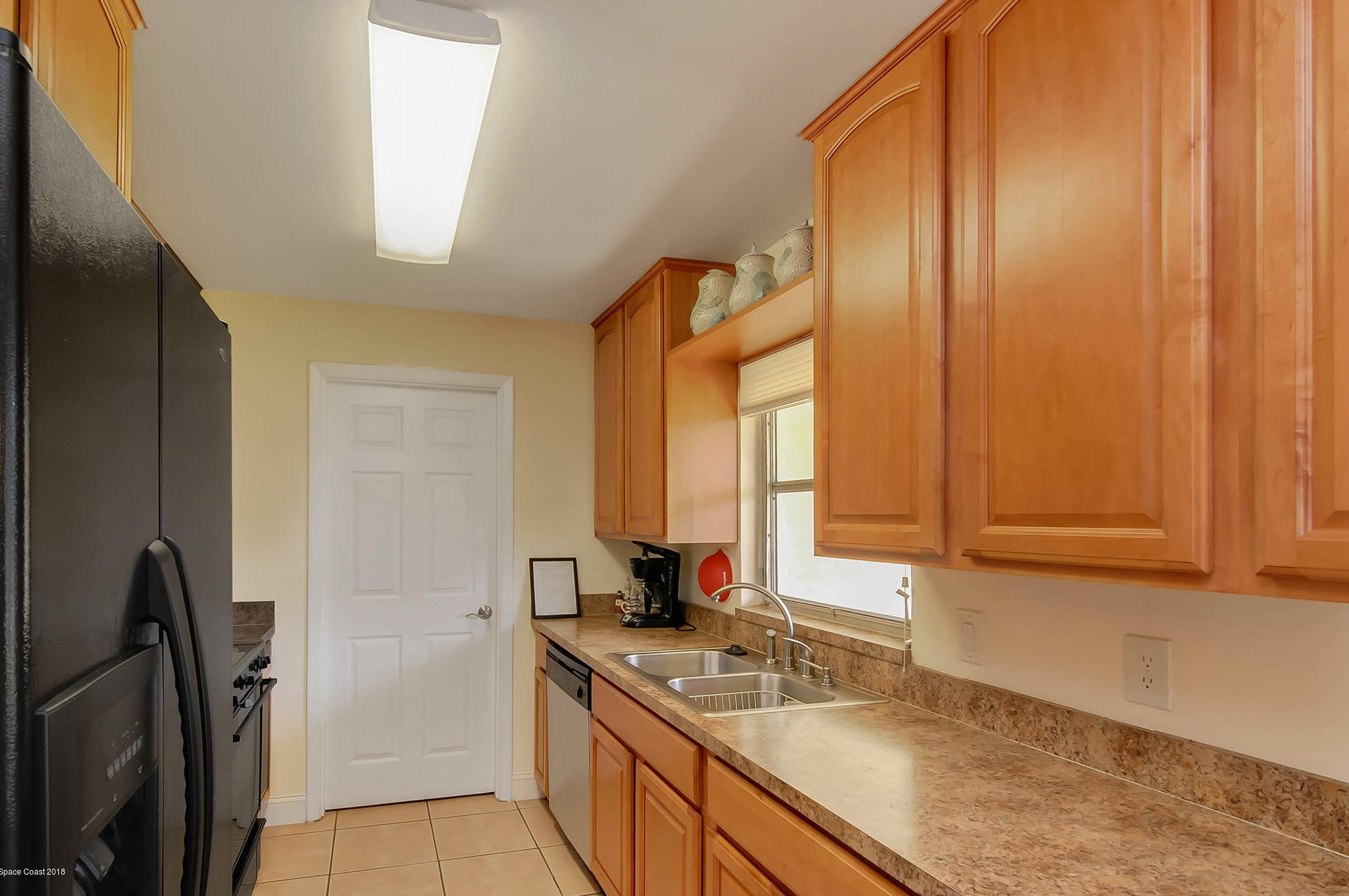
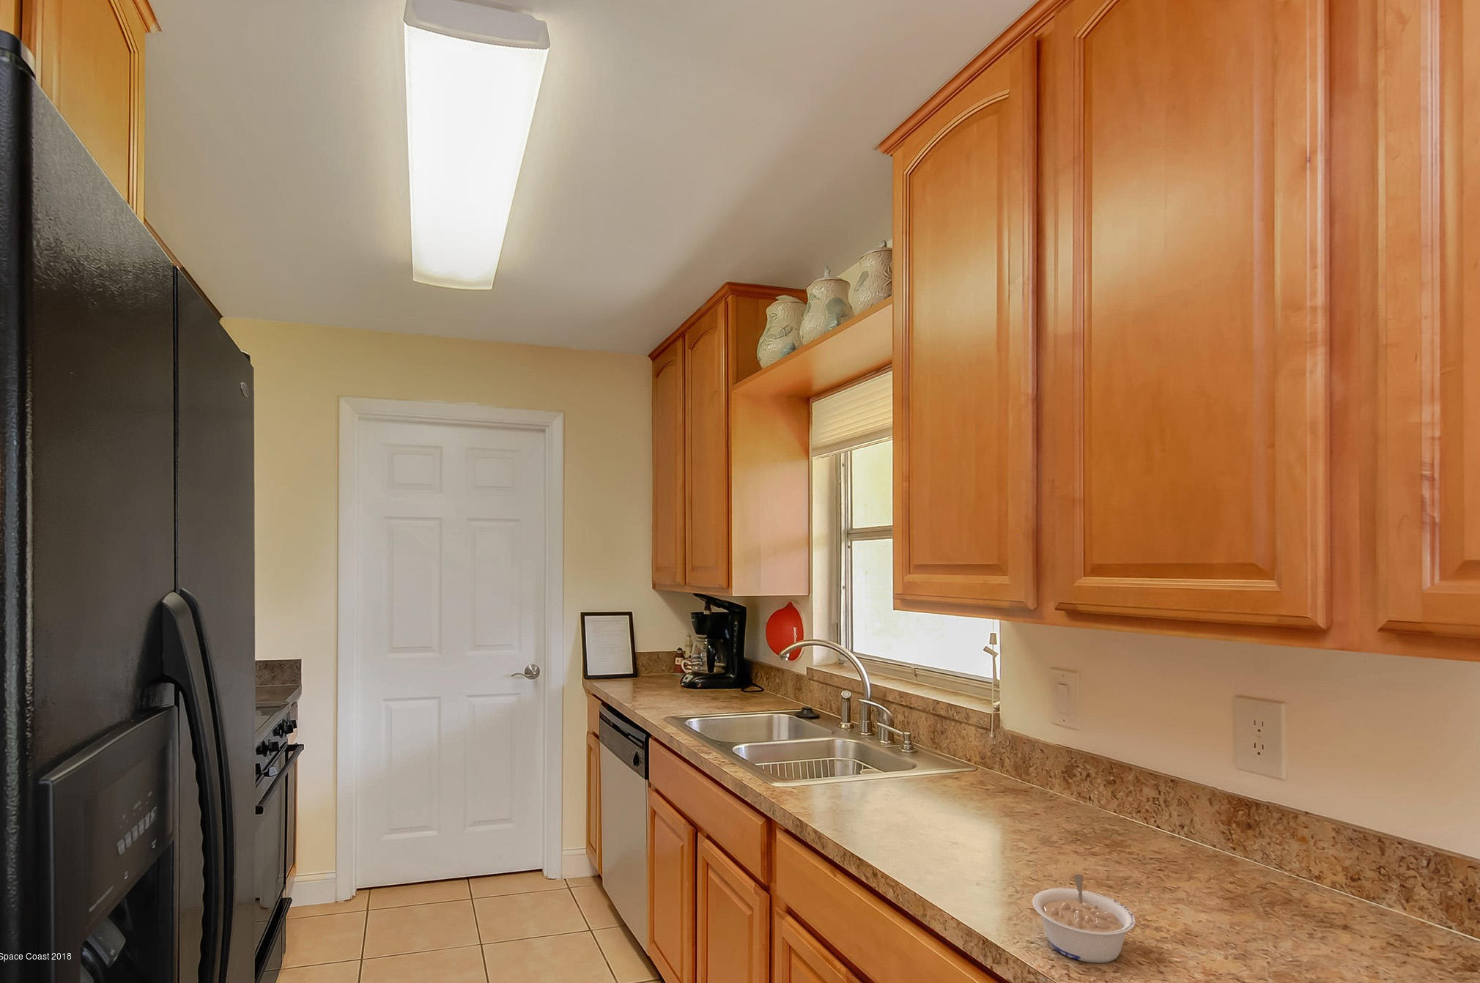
+ legume [1031,873,1137,964]
